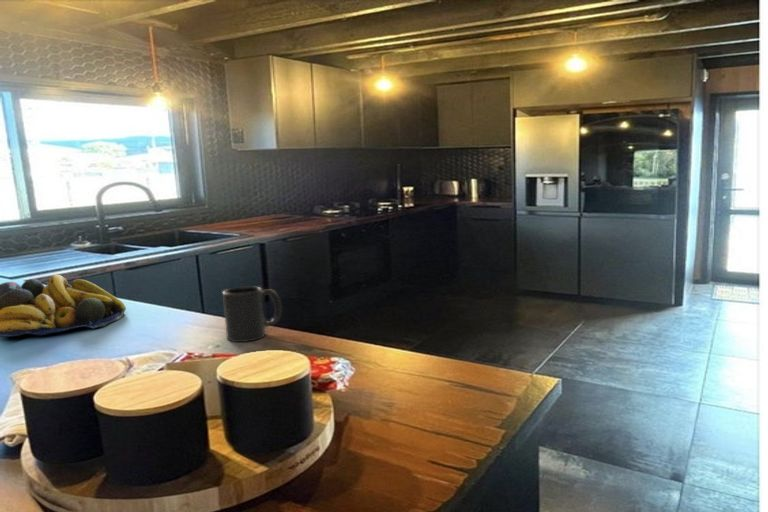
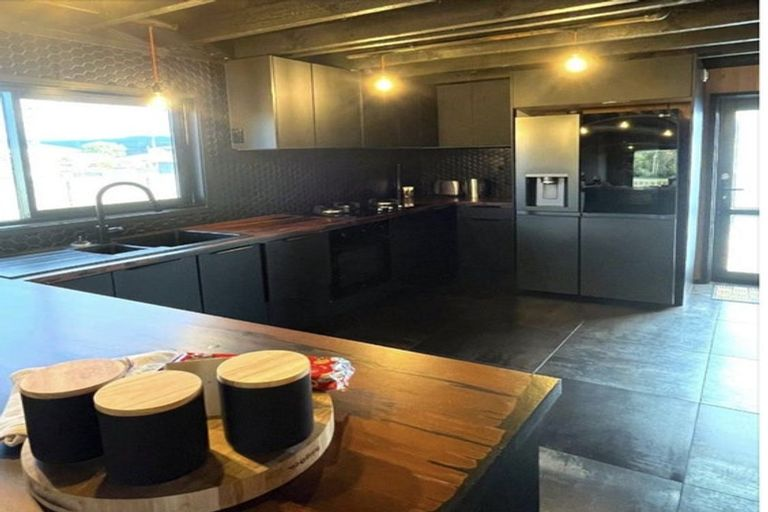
- fruit bowl [0,273,127,338]
- mug [222,285,283,343]
